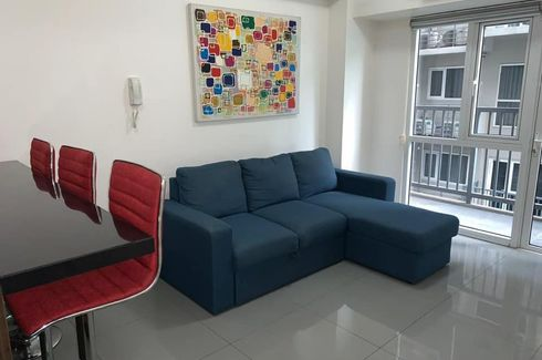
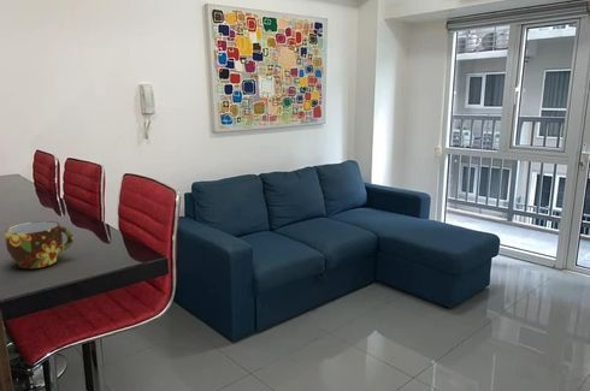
+ cup [5,220,75,269]
